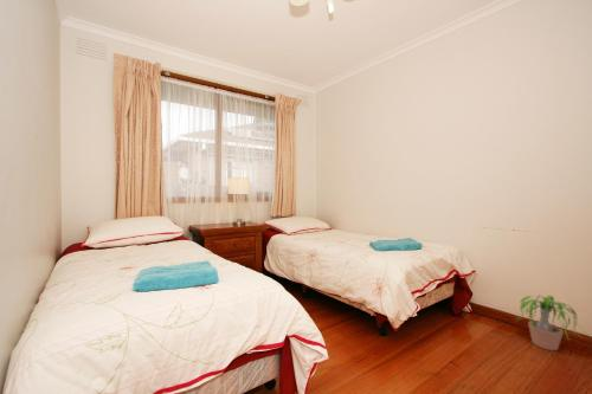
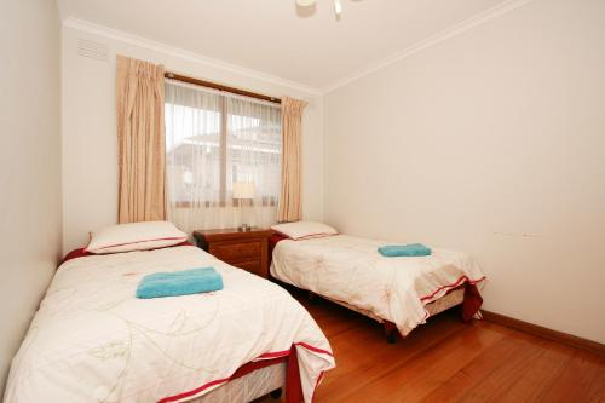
- potted plant [515,295,590,351]
